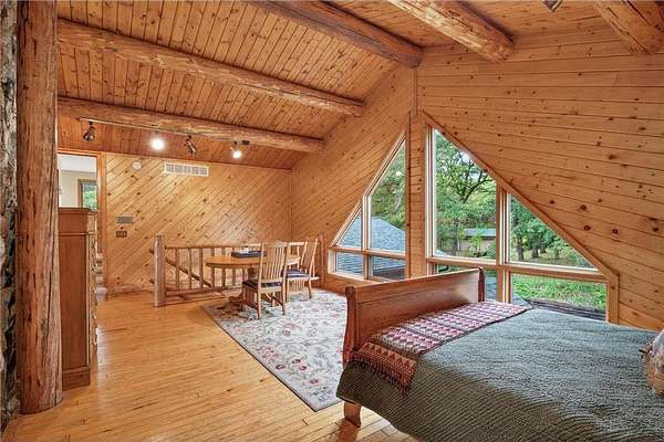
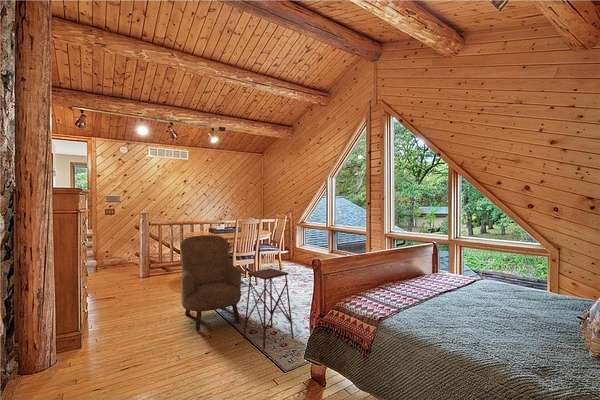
+ armchair [179,234,242,332]
+ side table [243,267,295,350]
